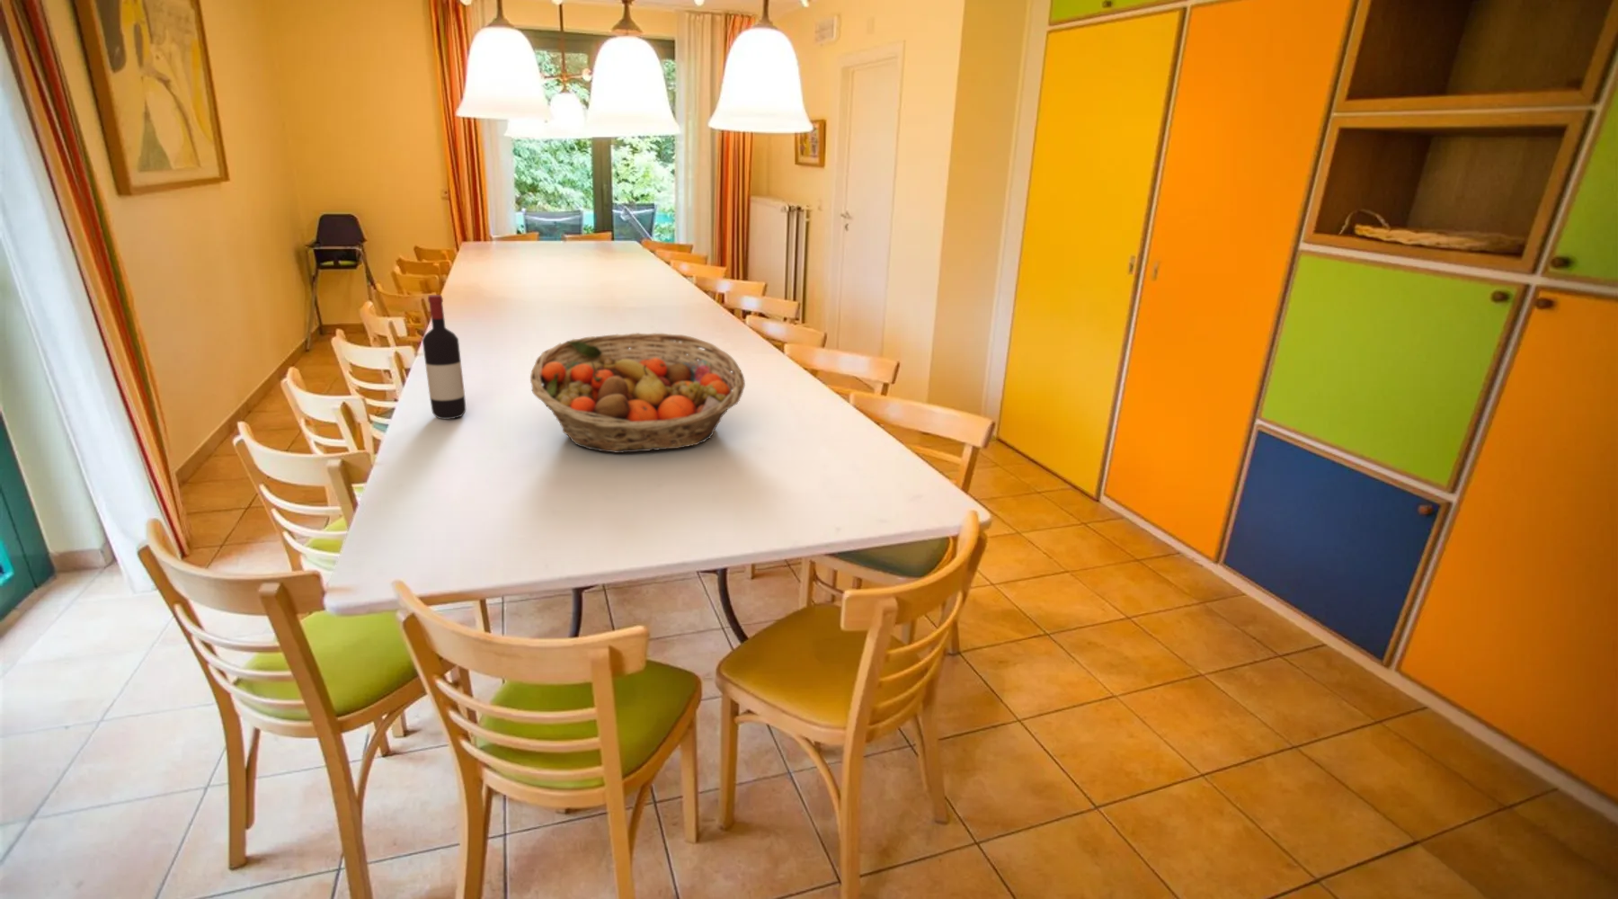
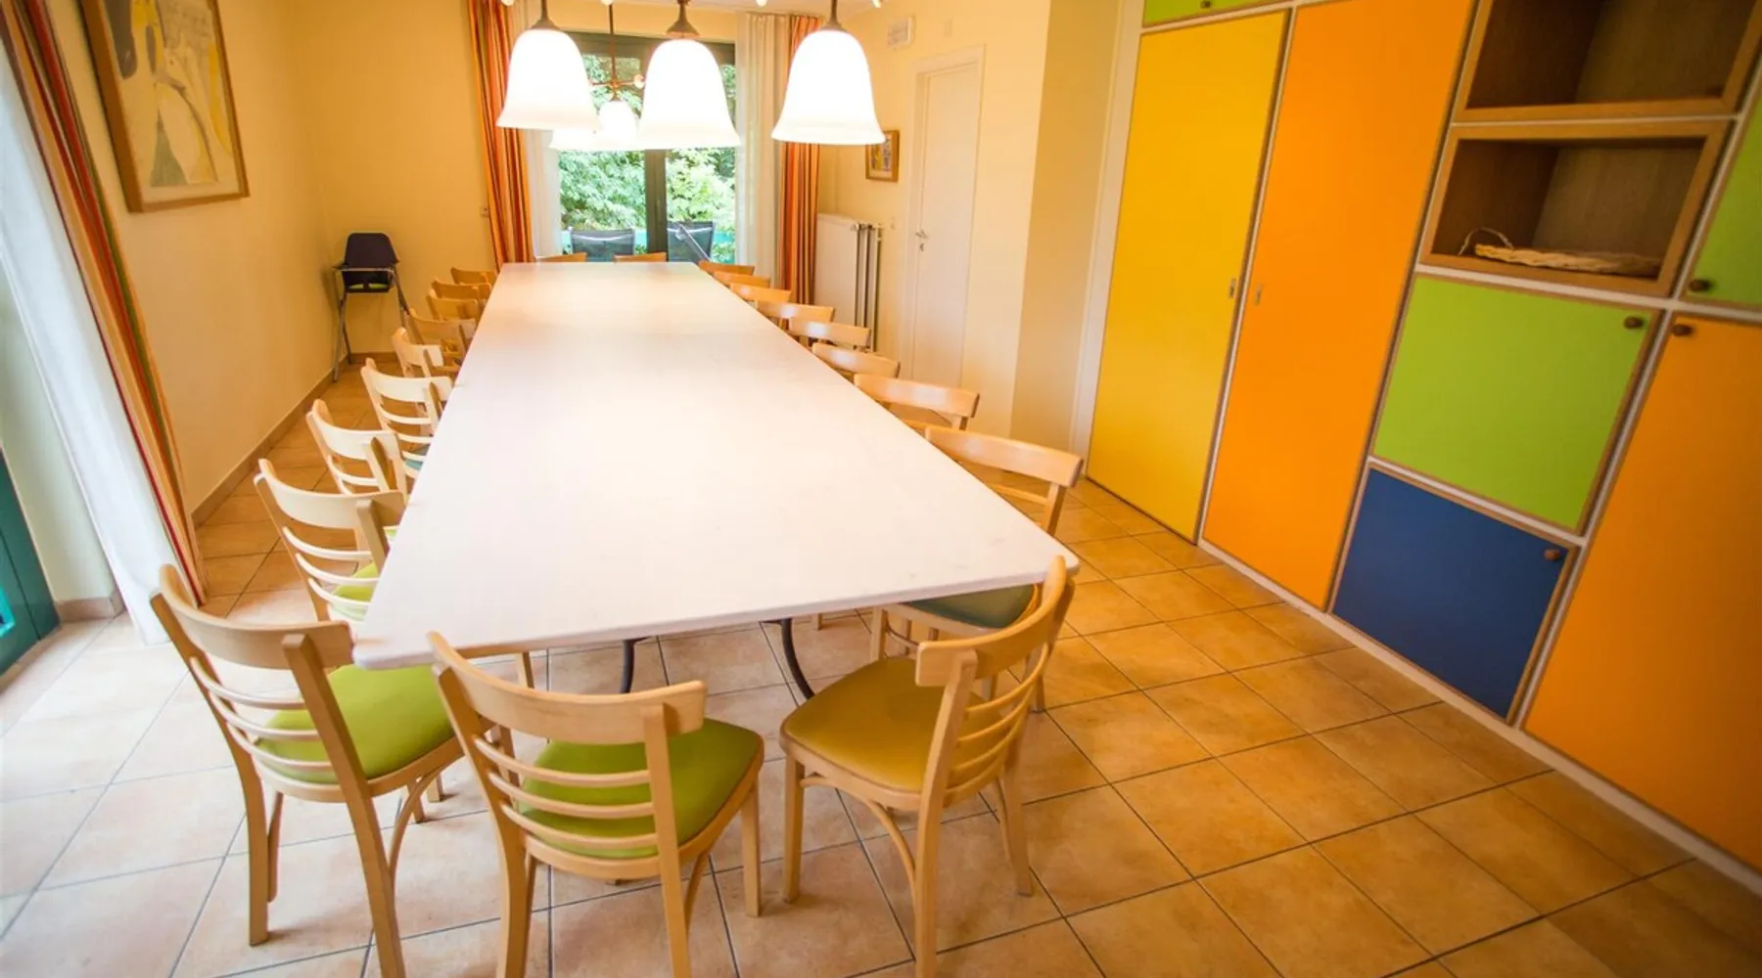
- fruit basket [529,332,746,454]
- wine bottle [422,294,467,420]
